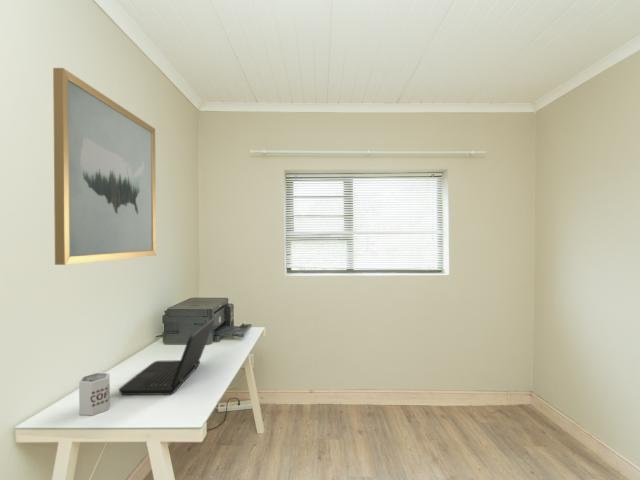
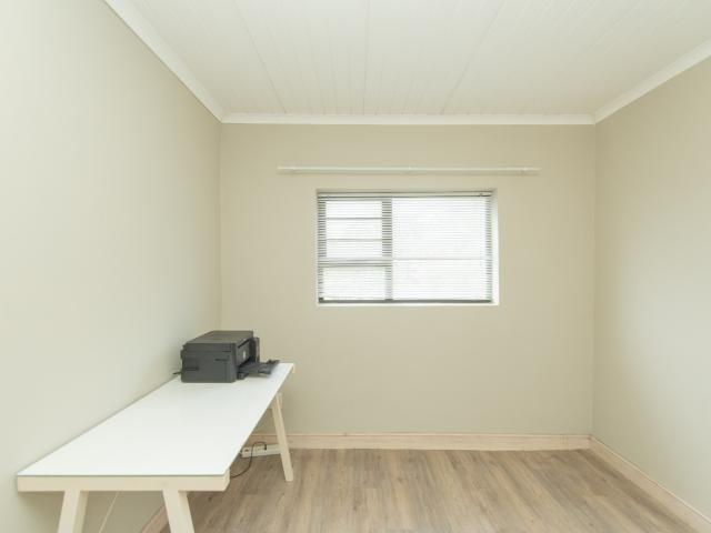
- mug [78,372,111,416]
- laptop [118,317,216,396]
- wall art [52,67,157,266]
